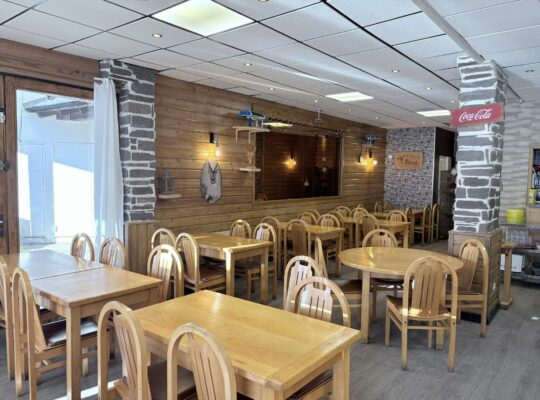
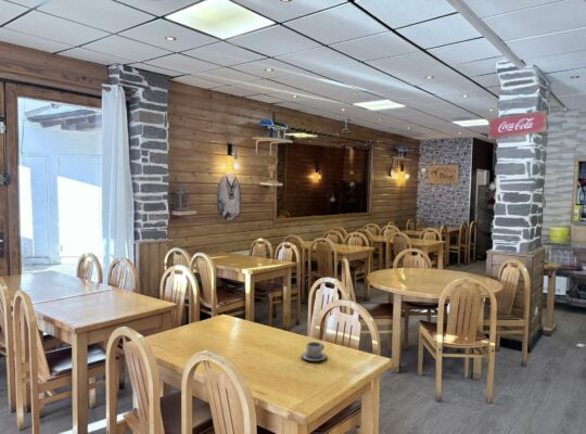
+ cup [301,341,328,362]
